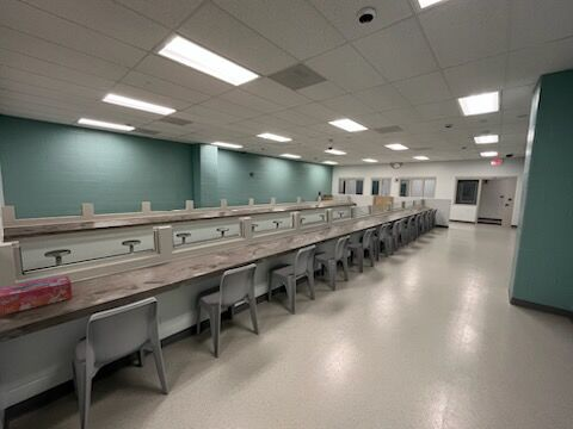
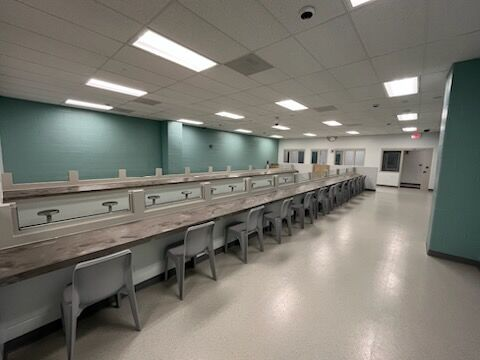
- tissue box [0,274,73,316]
